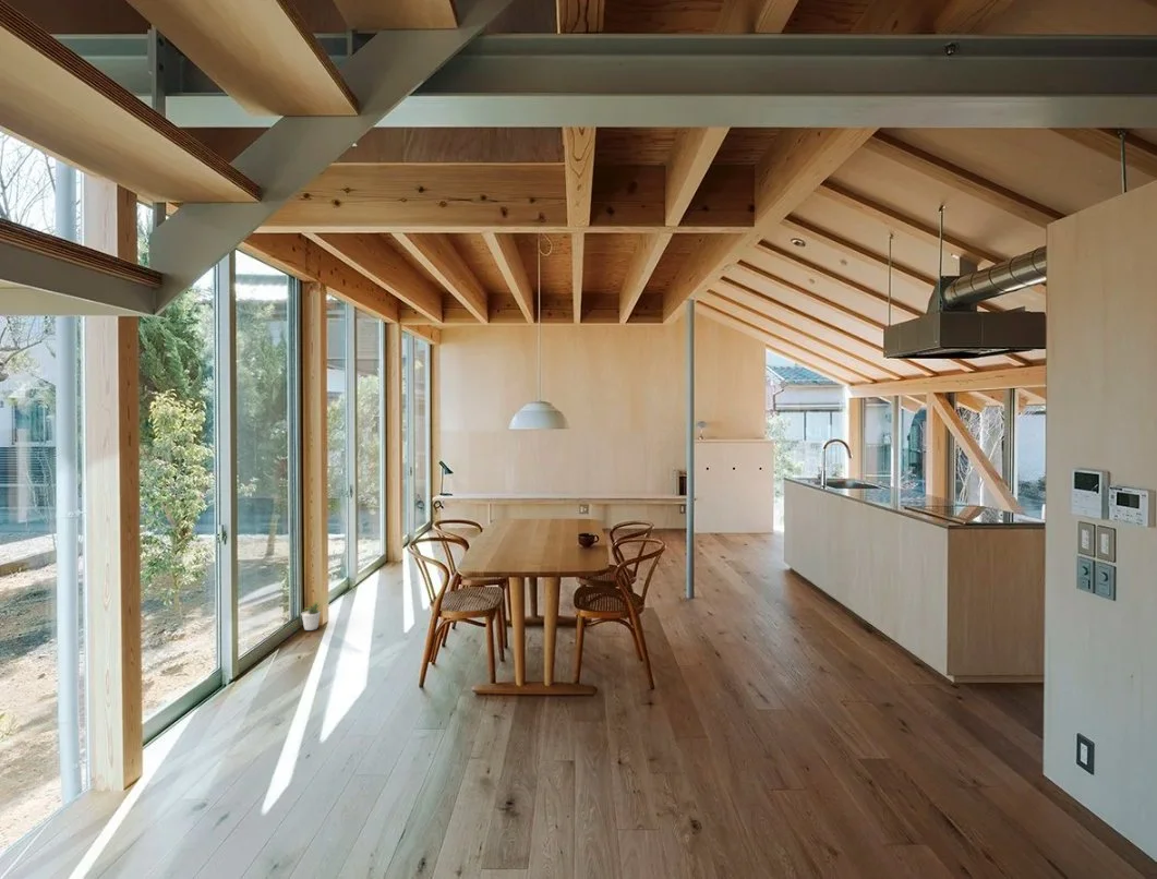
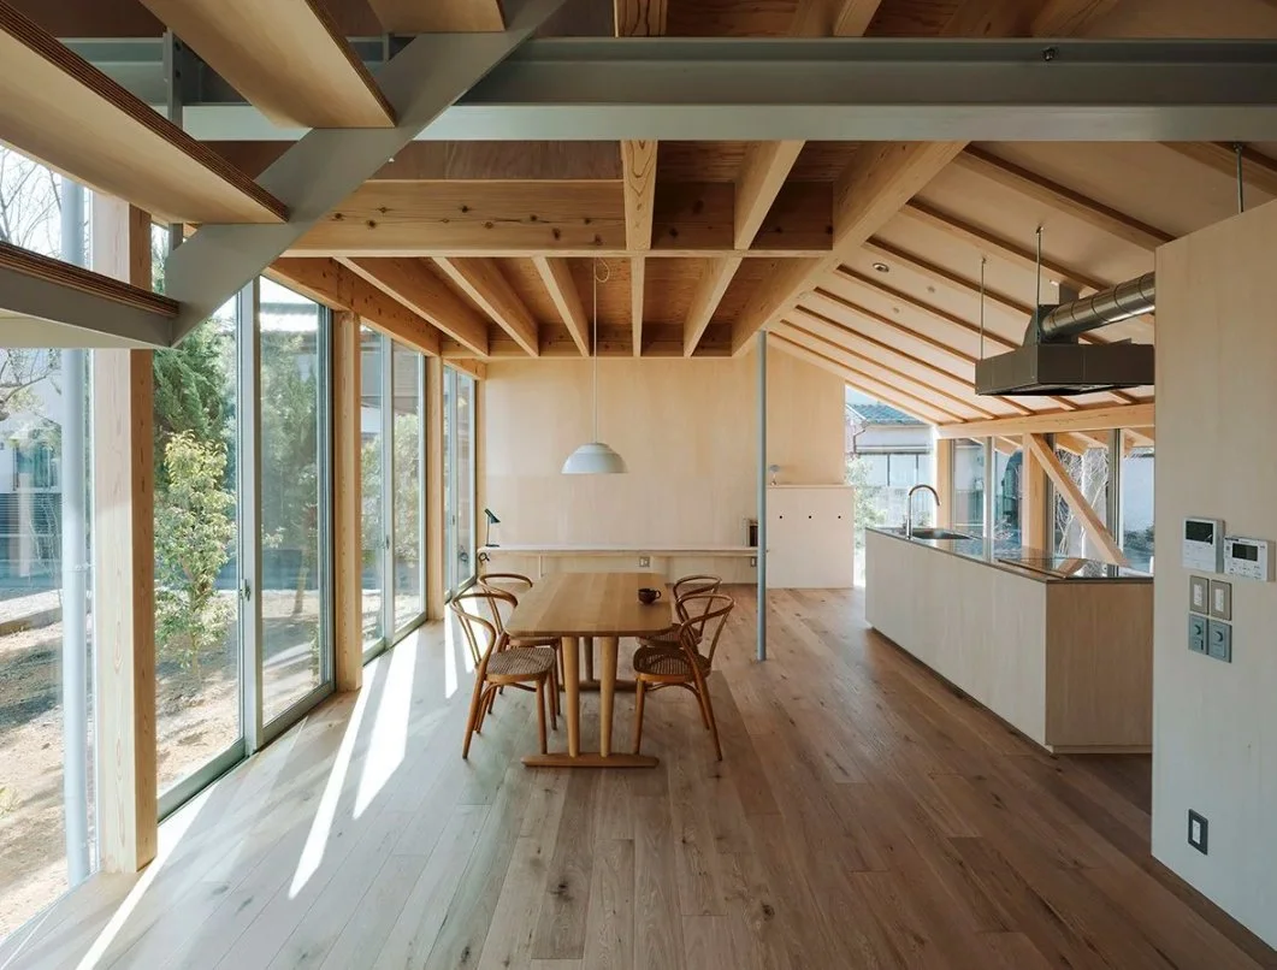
- potted plant [301,599,322,631]
